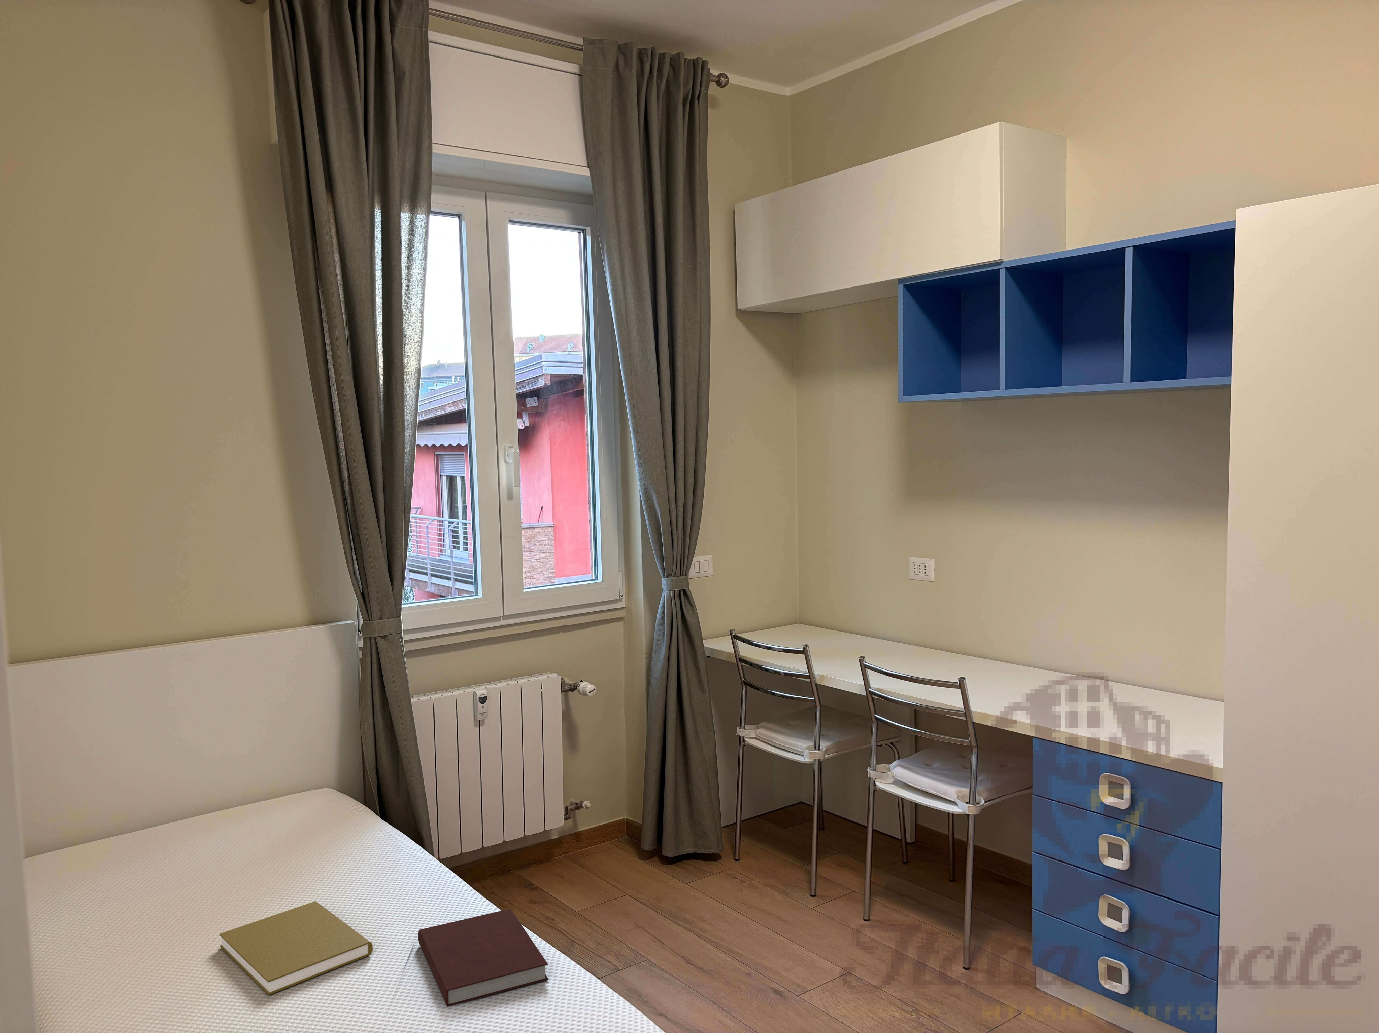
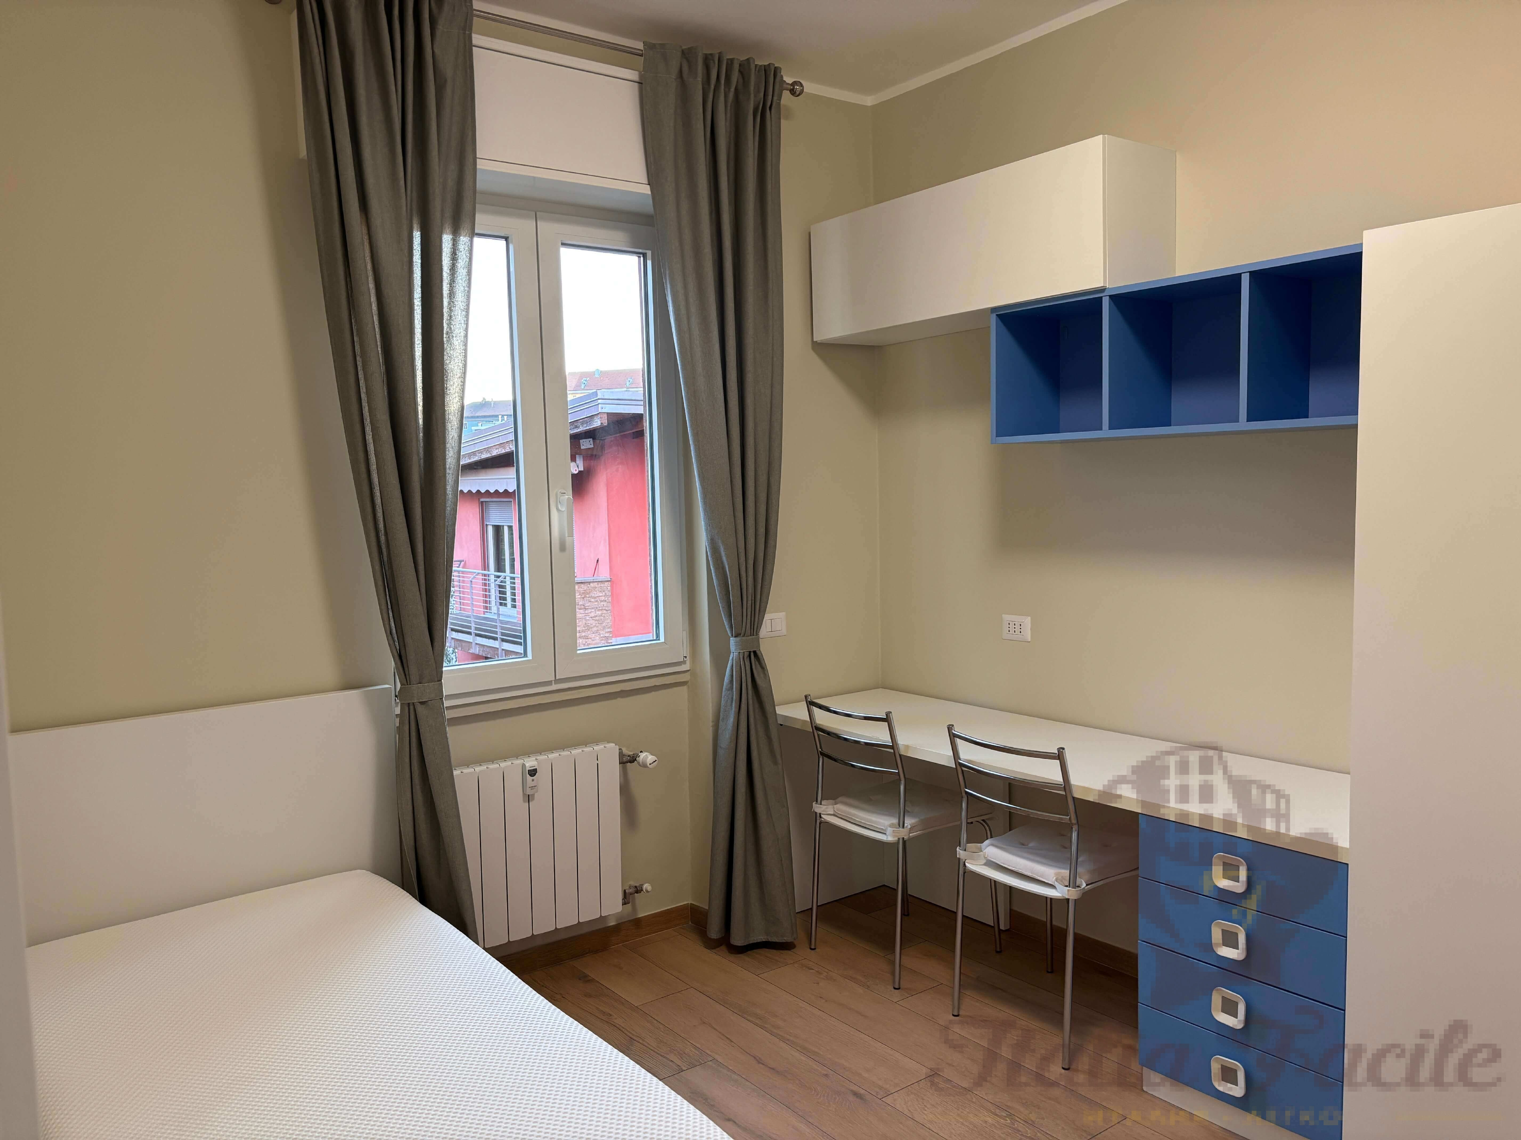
- book [219,901,374,995]
- notebook [418,908,548,1007]
